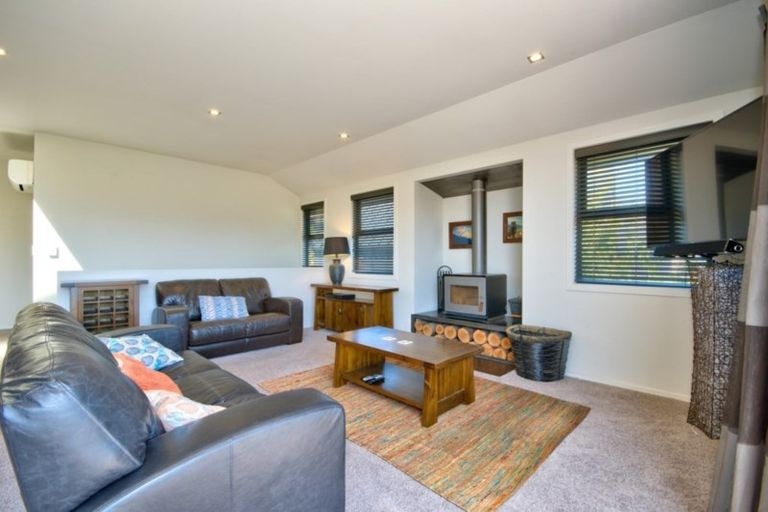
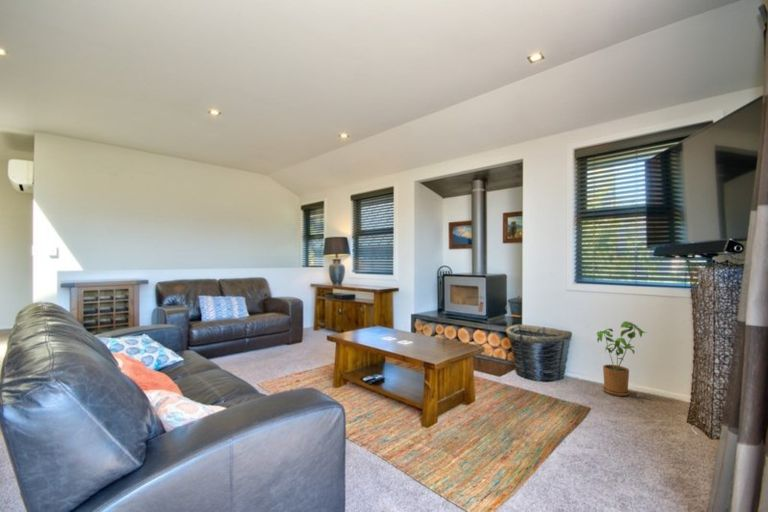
+ house plant [596,320,648,397]
